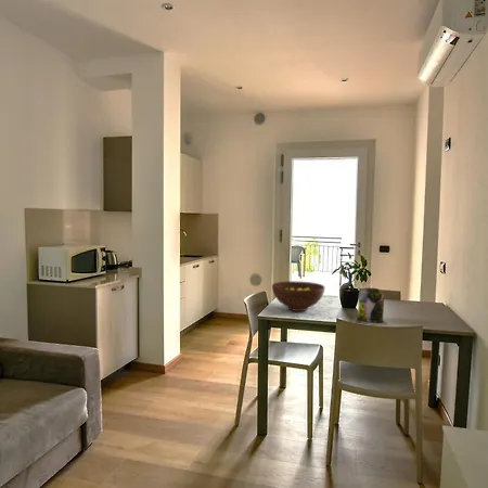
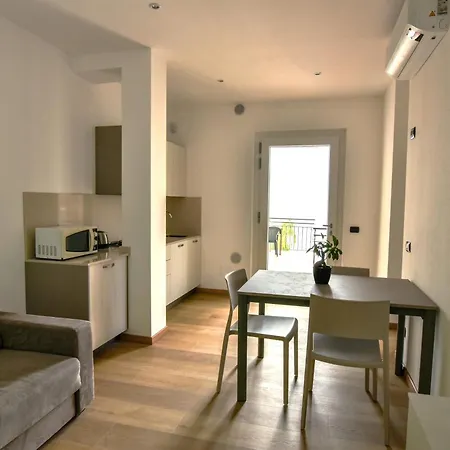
- fruit bowl [271,280,326,312]
- jar [357,286,385,323]
